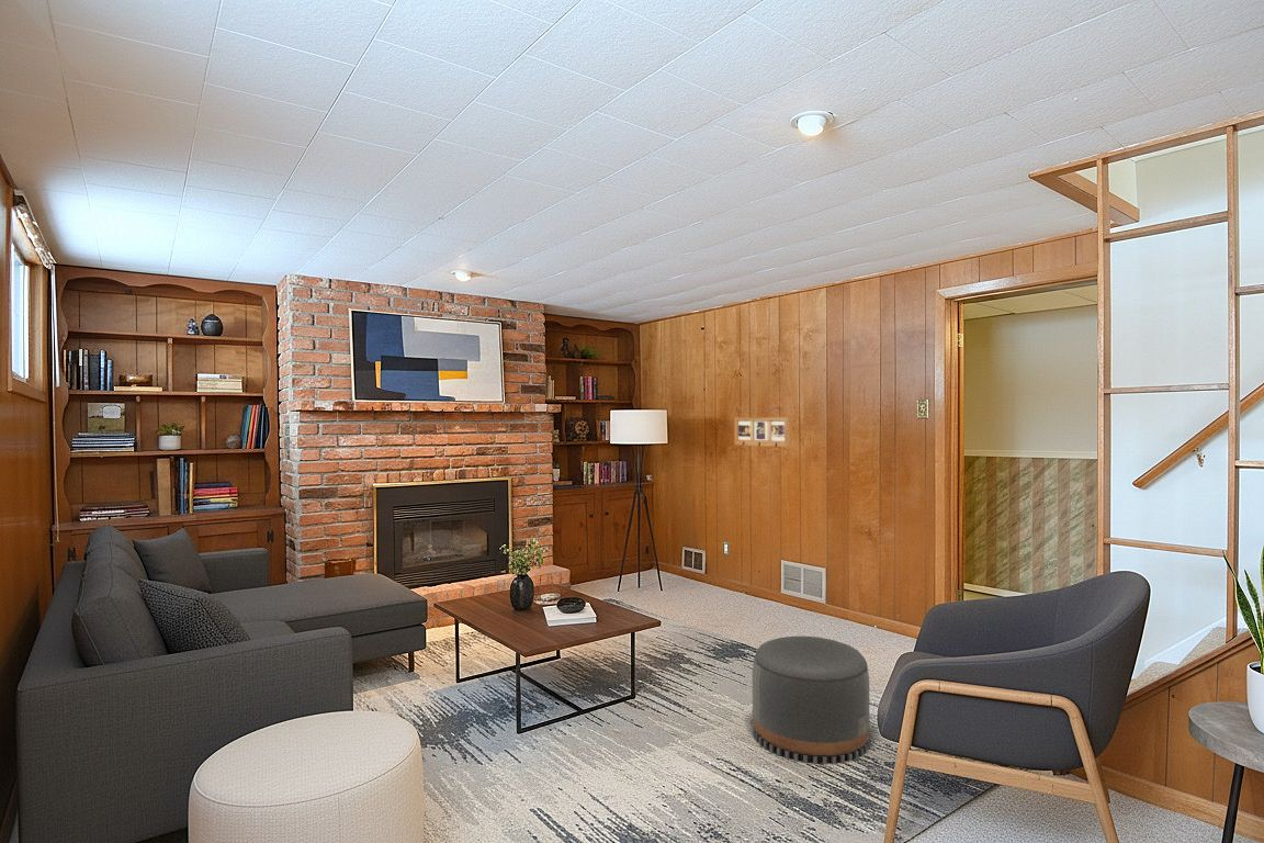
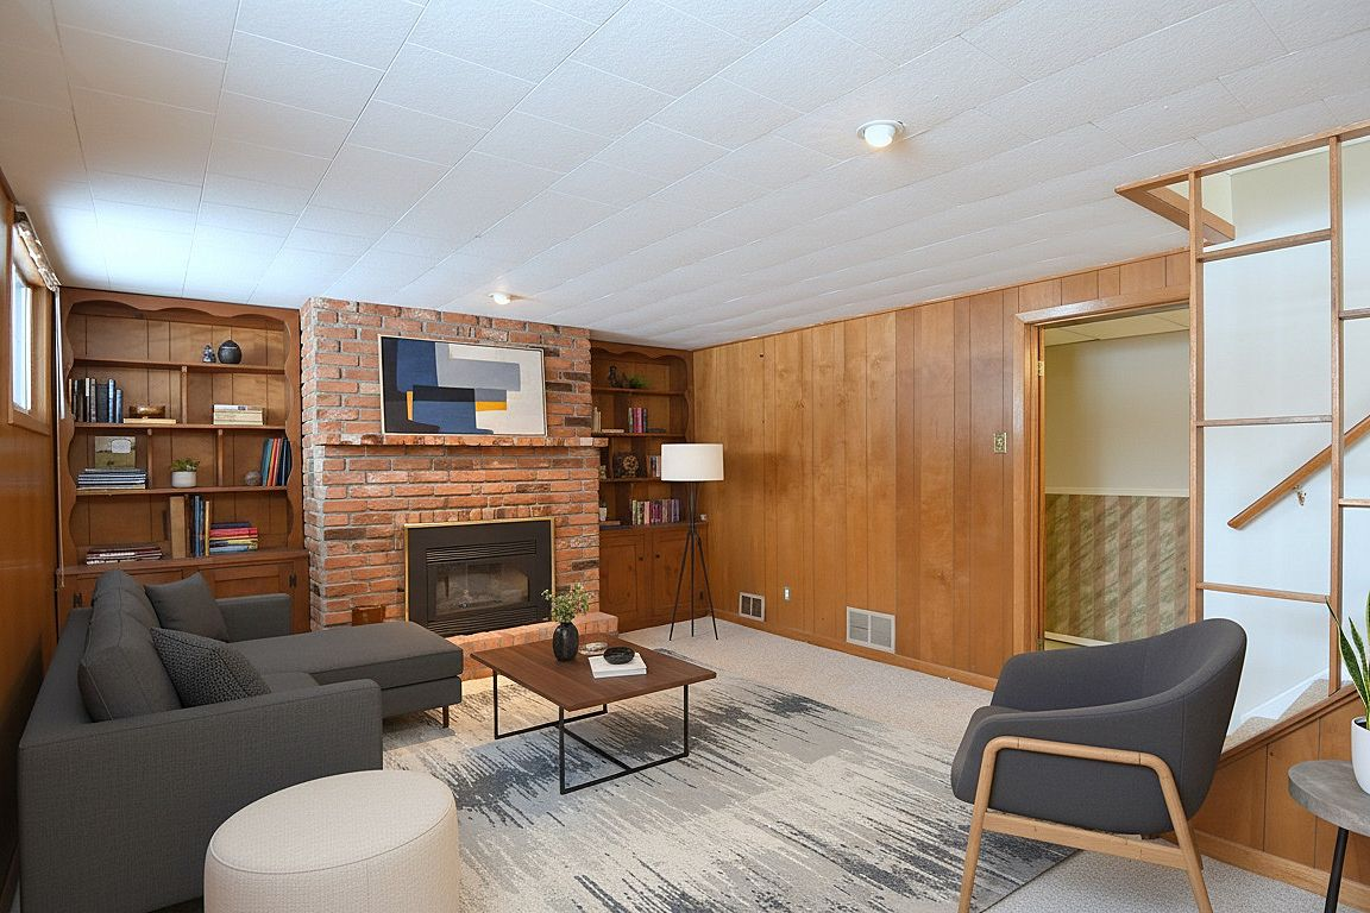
- pouf [752,636,871,765]
- picture frame [733,416,791,448]
